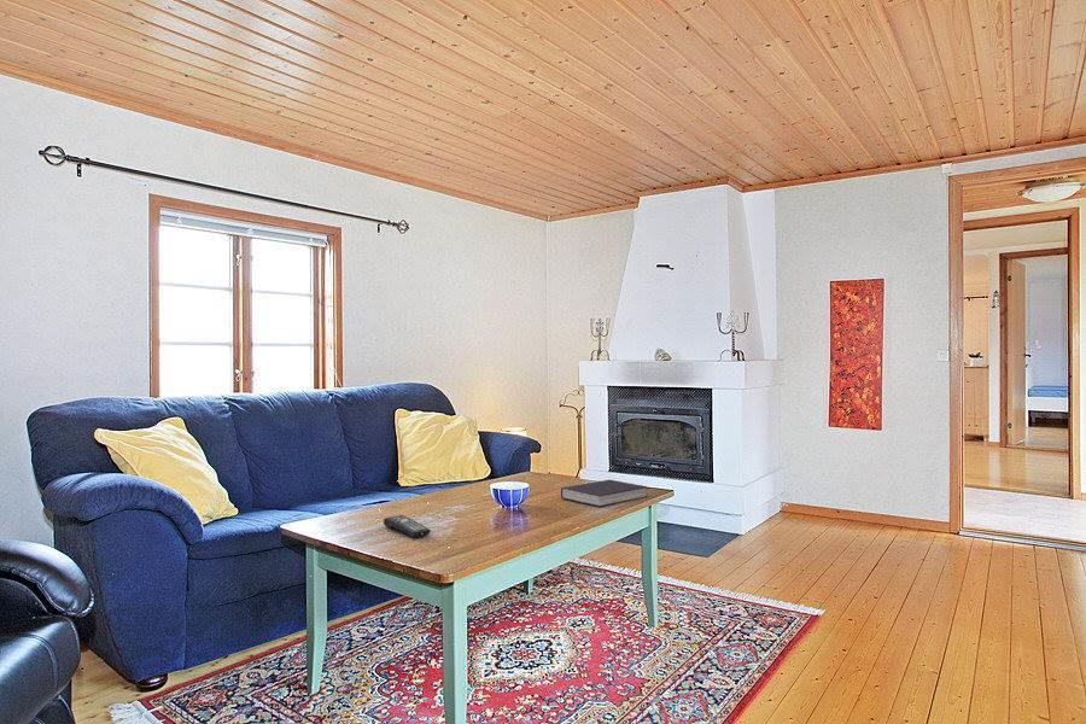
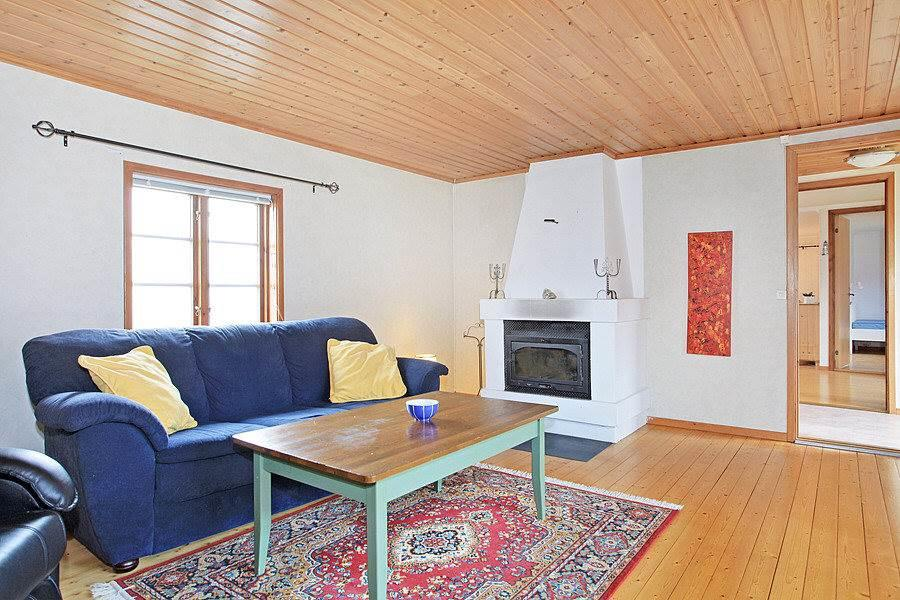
- remote control [383,514,432,538]
- book [560,479,648,508]
